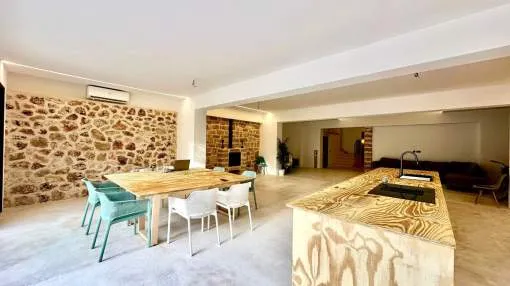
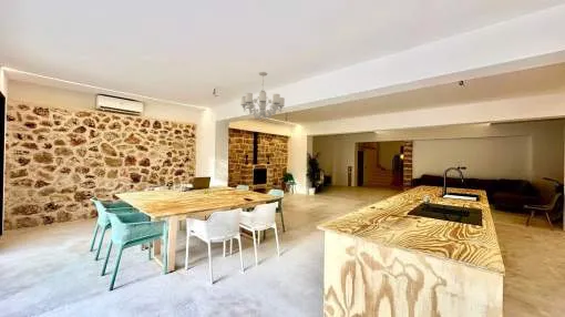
+ chandelier [239,71,286,121]
